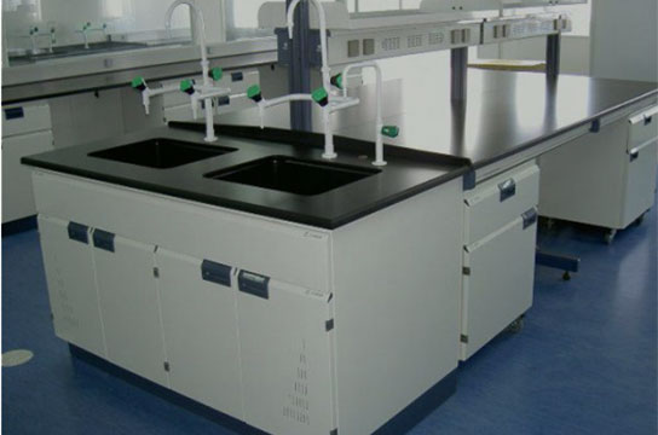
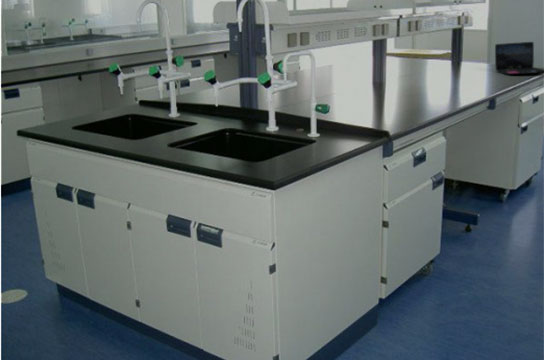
+ laptop [494,41,544,76]
